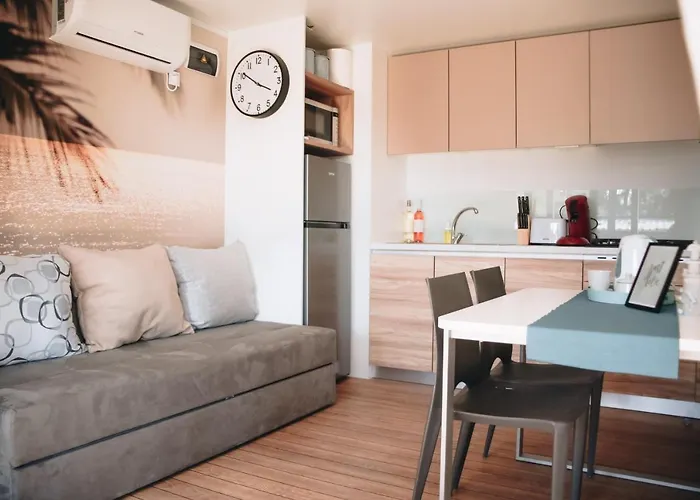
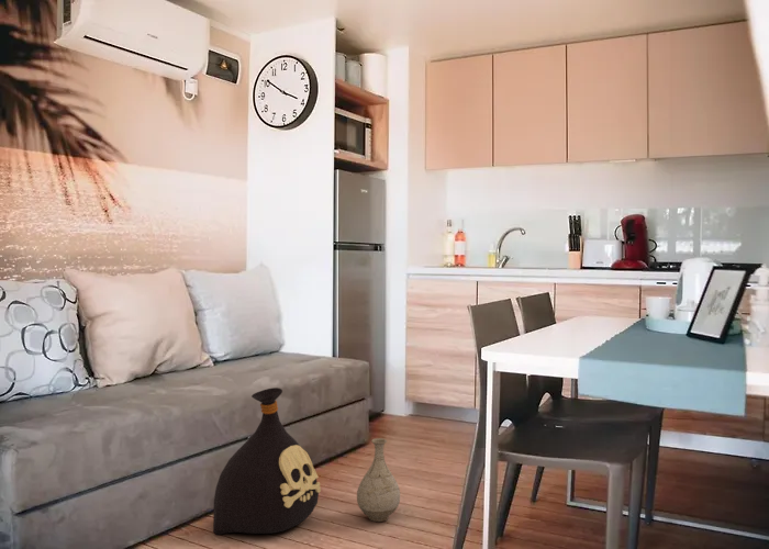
+ bag [212,386,322,536]
+ vase [356,437,401,523]
